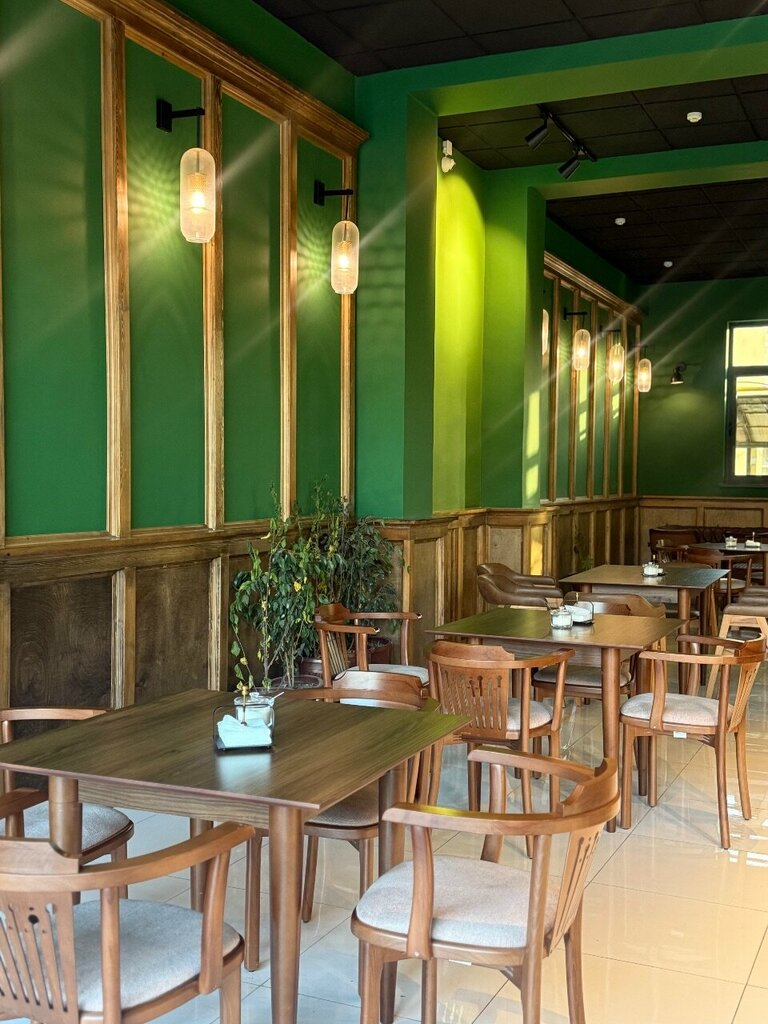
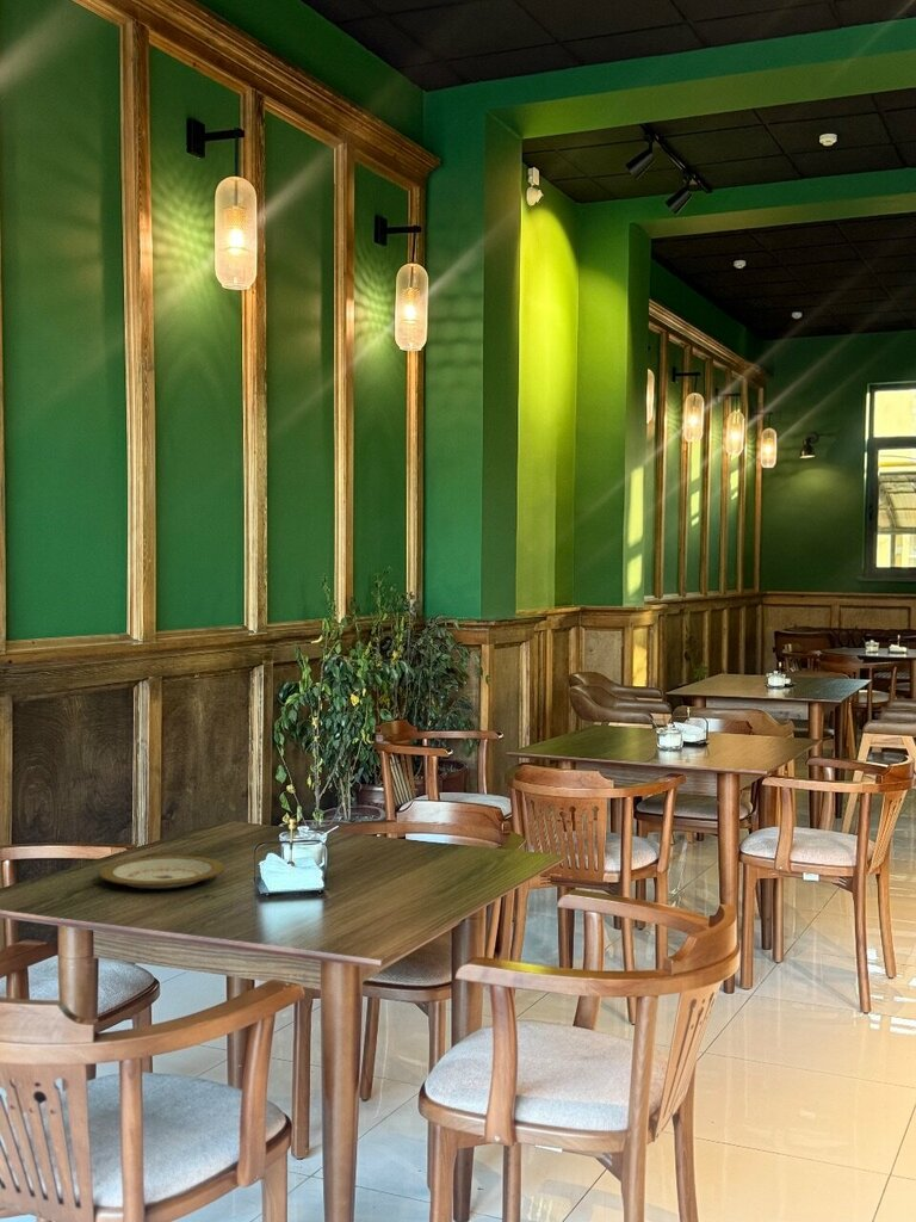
+ plate [98,854,227,890]
